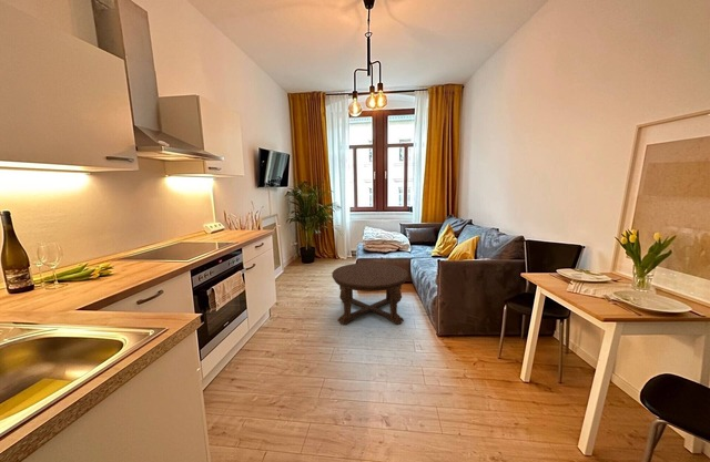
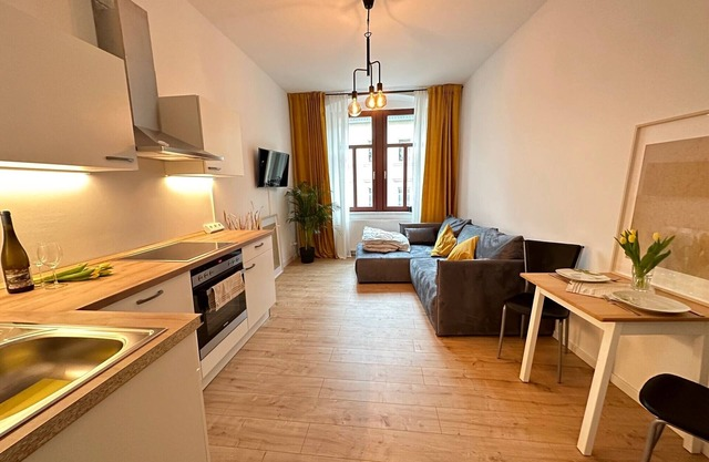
- coffee table [331,261,409,326]
